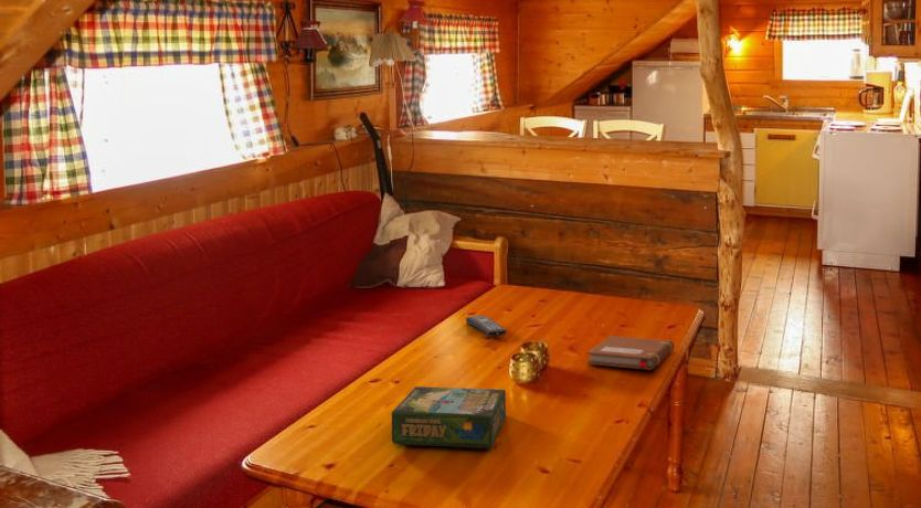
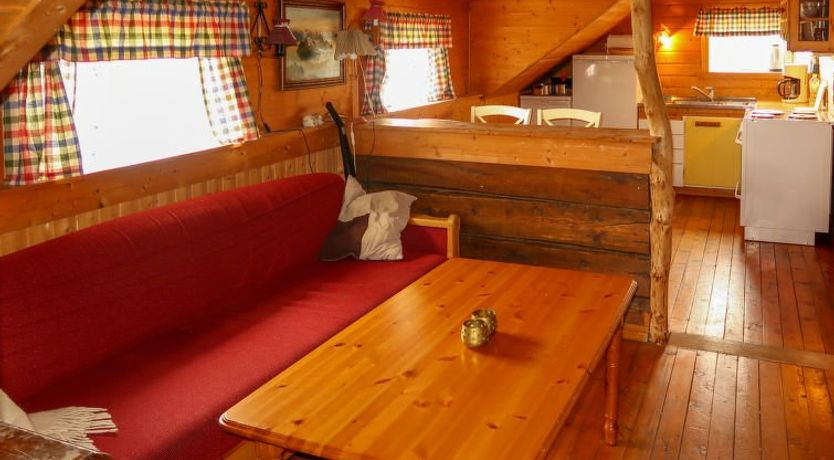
- remote control [465,315,508,338]
- board game [390,385,507,449]
- notebook [585,335,675,371]
